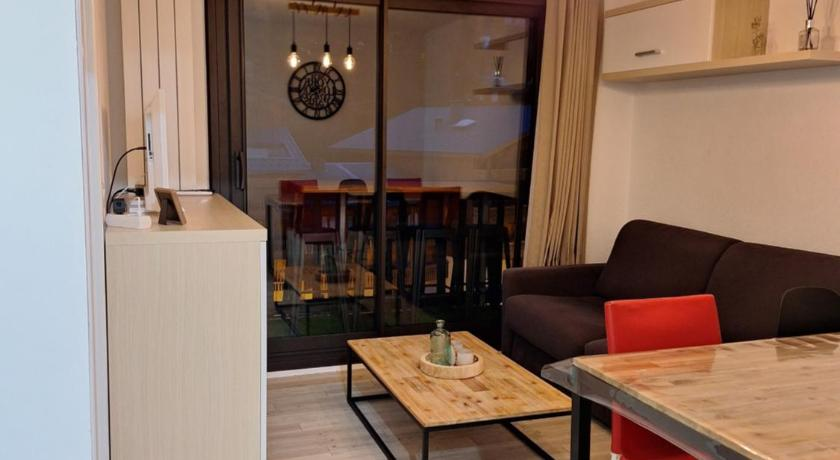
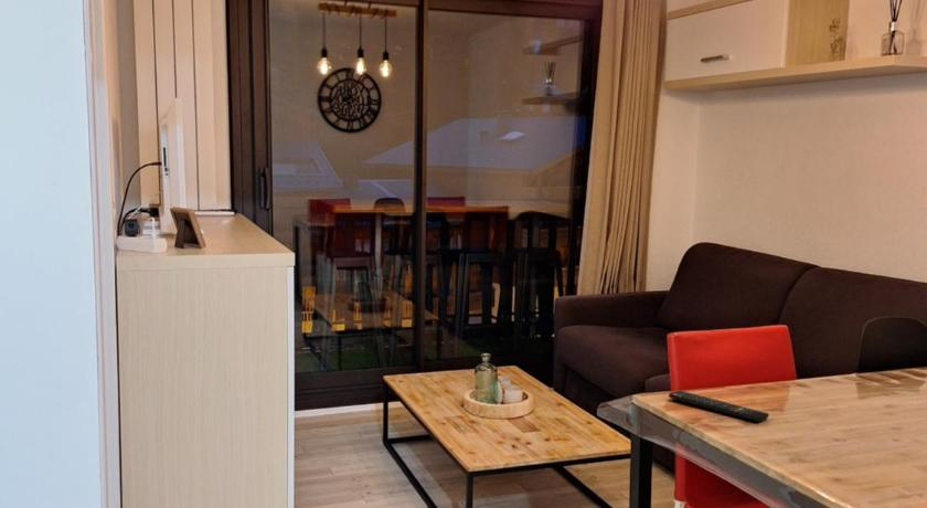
+ remote control [668,390,770,423]
